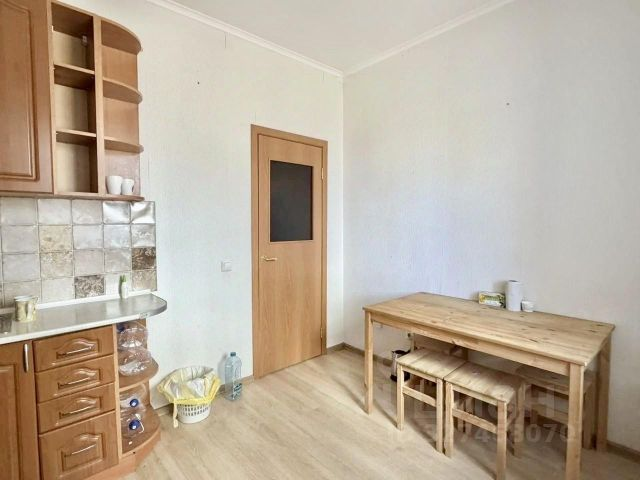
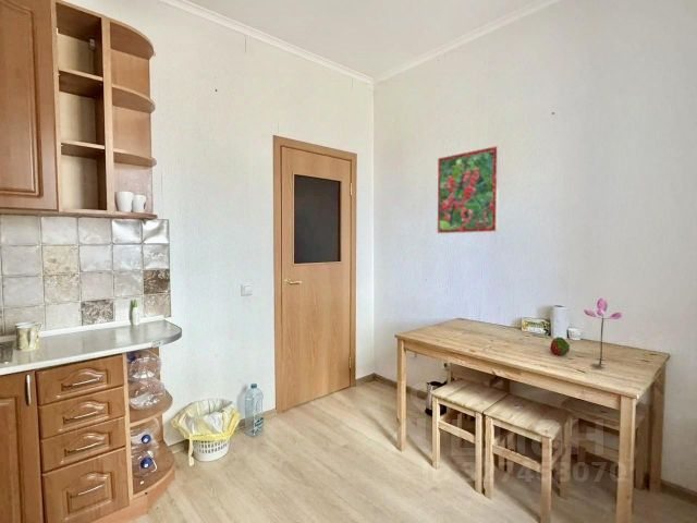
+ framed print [436,145,501,234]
+ flower [583,297,623,369]
+ fruit [549,336,571,356]
